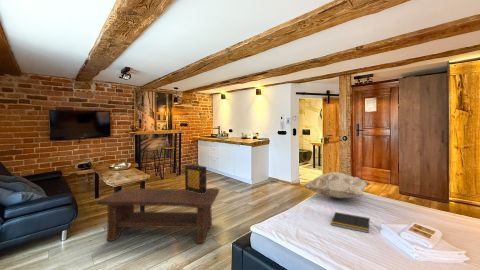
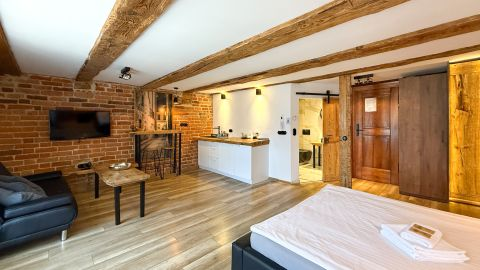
- decorative box [184,164,207,194]
- coffee table [96,187,220,244]
- notepad [330,211,371,234]
- decorative pillow [302,171,371,199]
